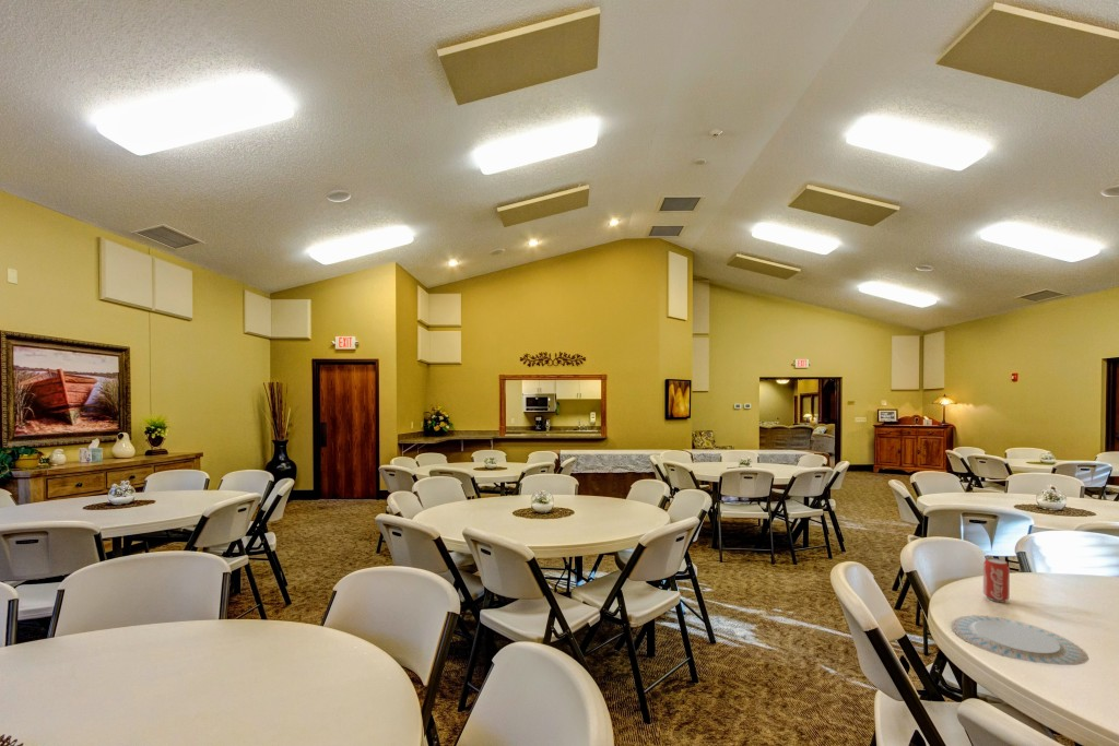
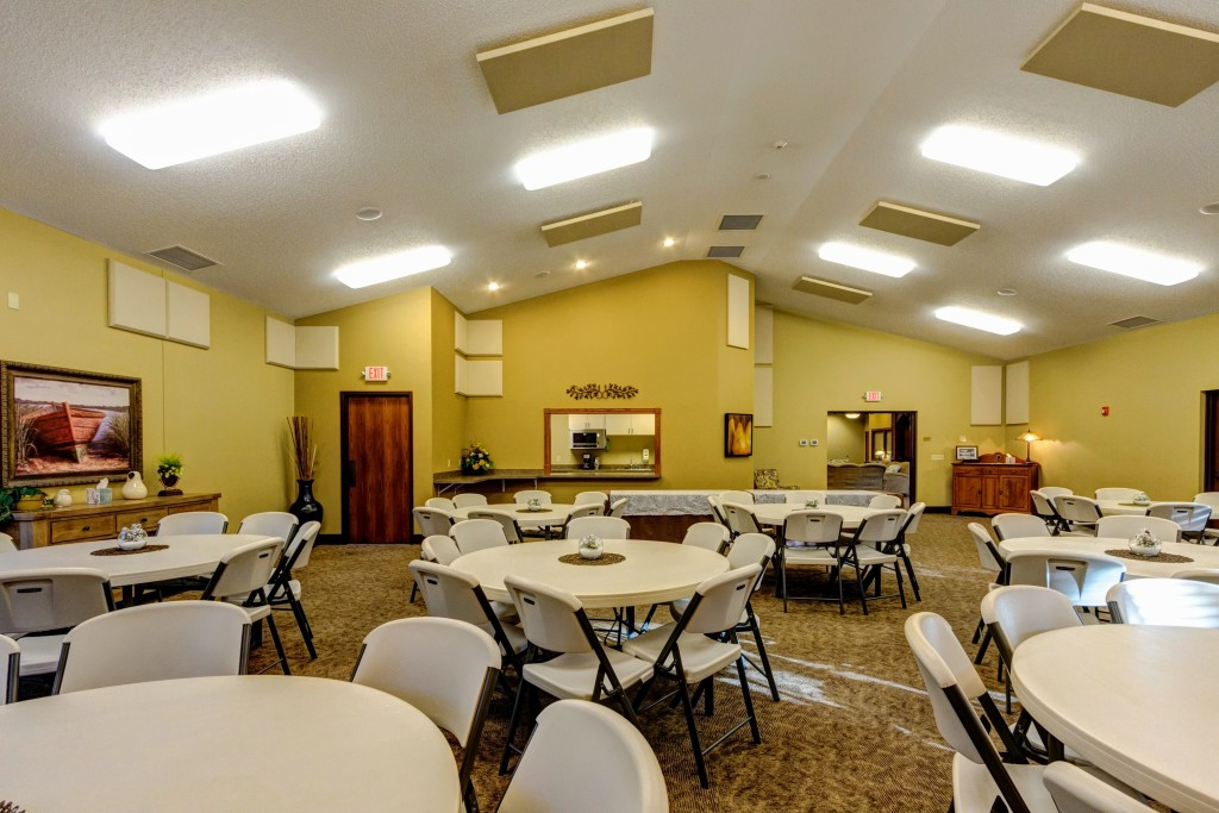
- chinaware [951,614,1089,666]
- beverage can [982,557,1011,603]
